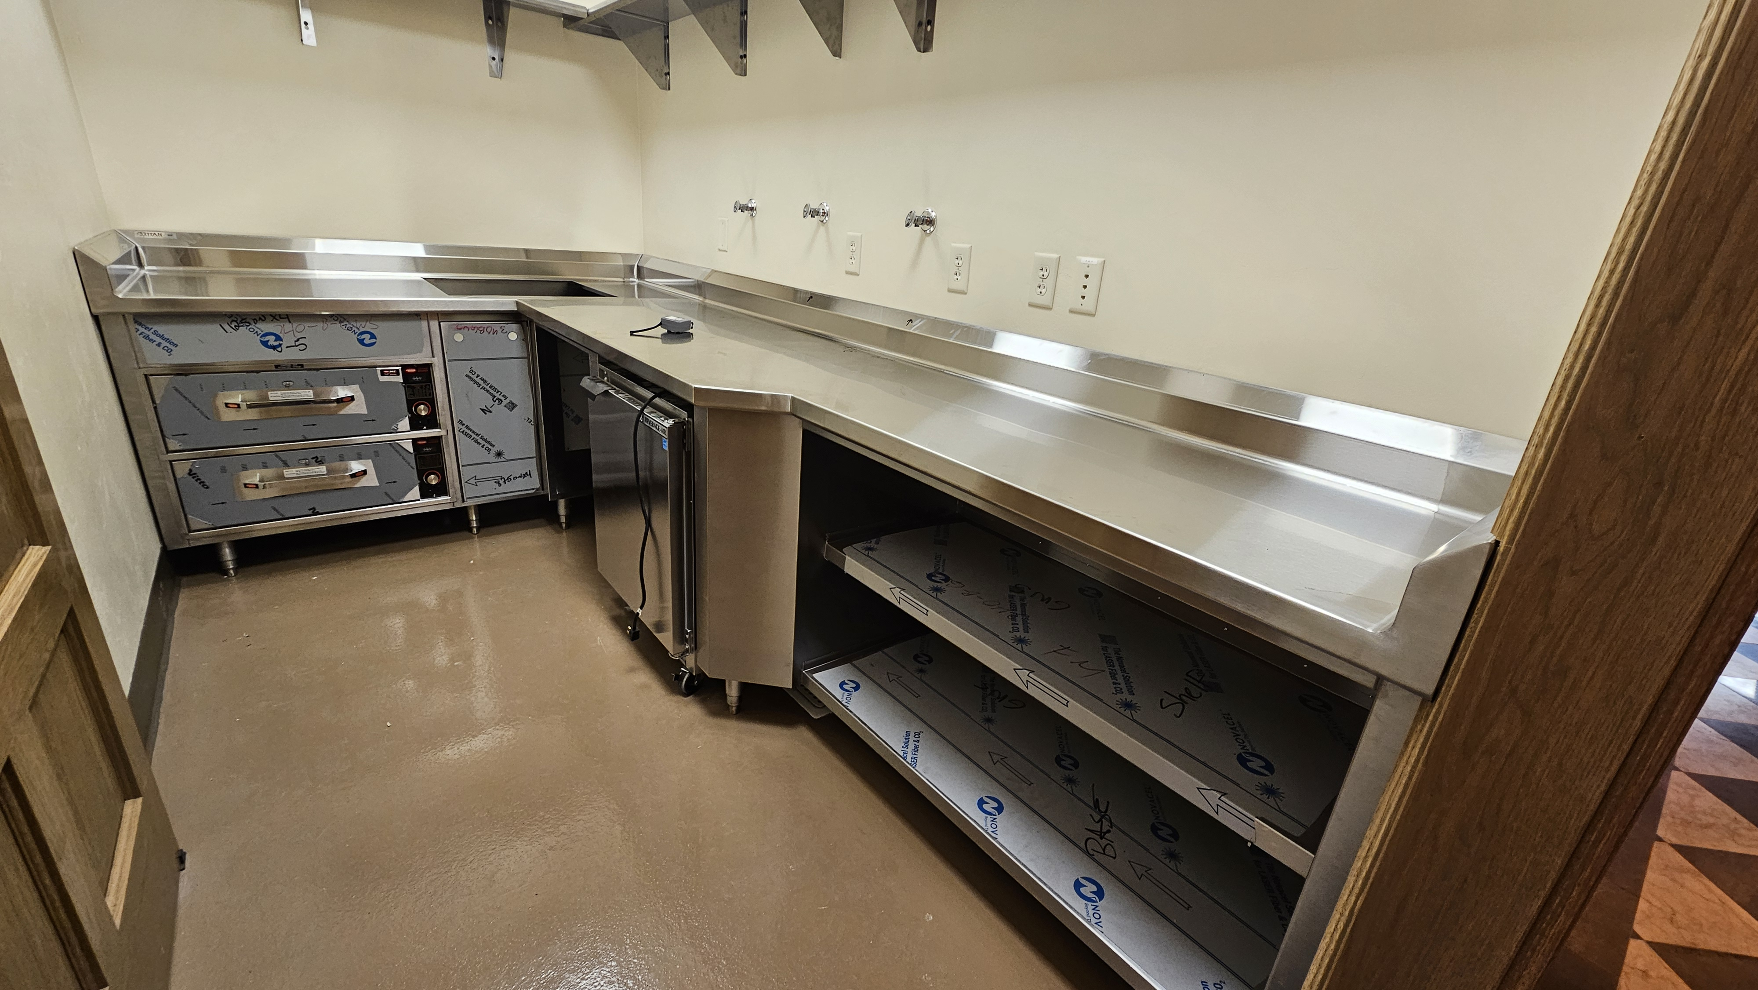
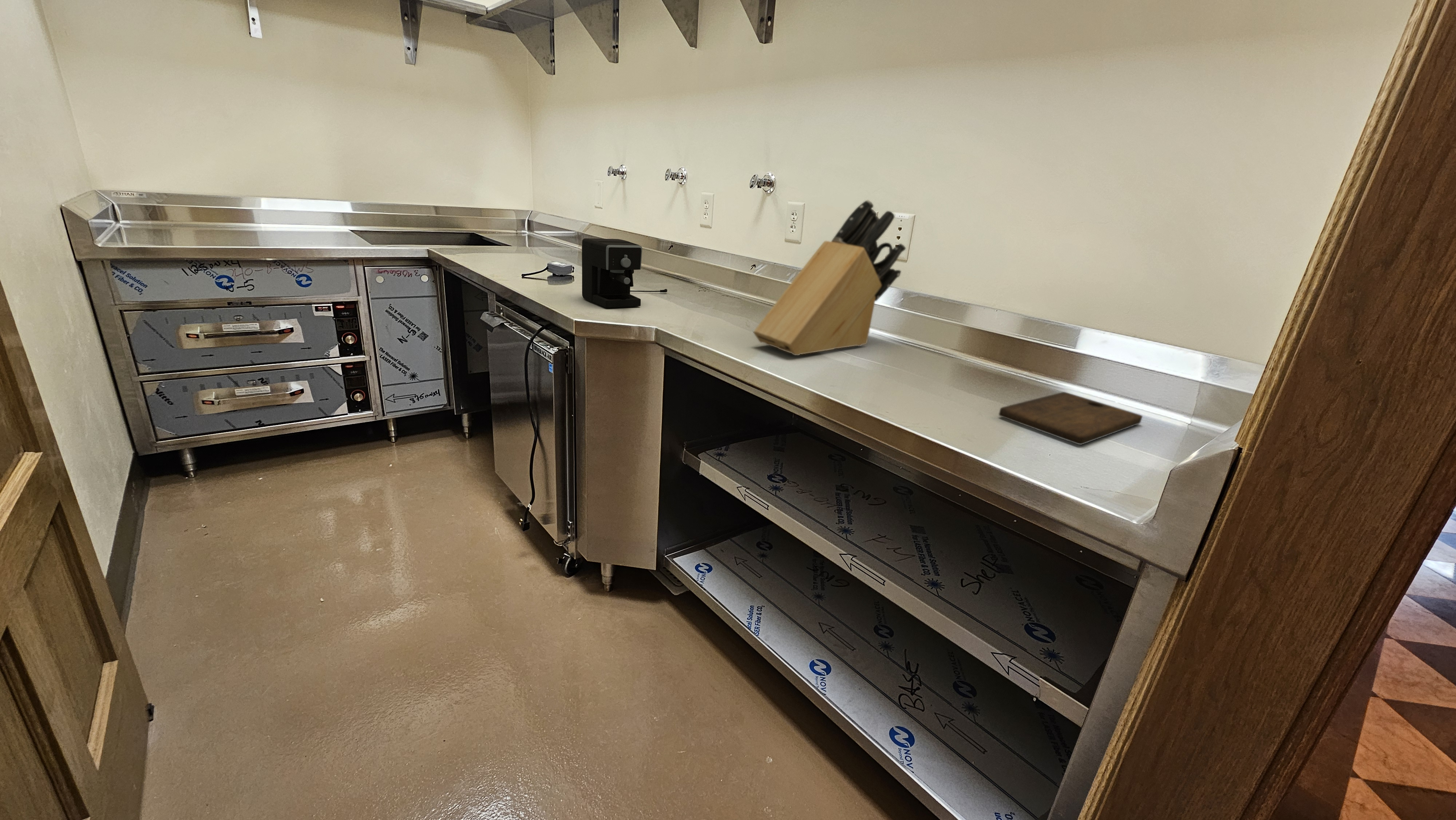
+ cutting board [998,391,1143,445]
+ knife block [753,200,906,356]
+ coffee maker [582,238,668,308]
